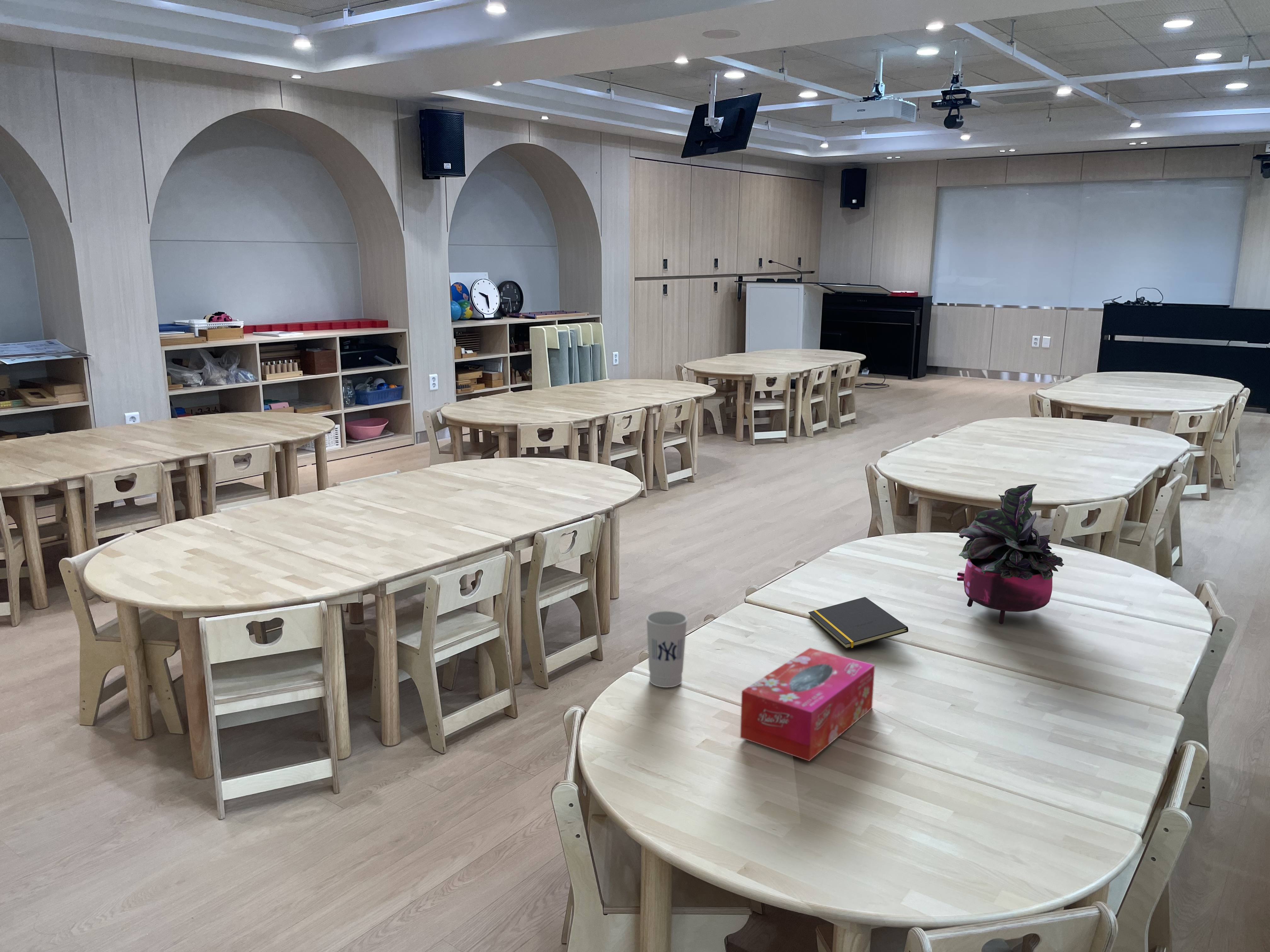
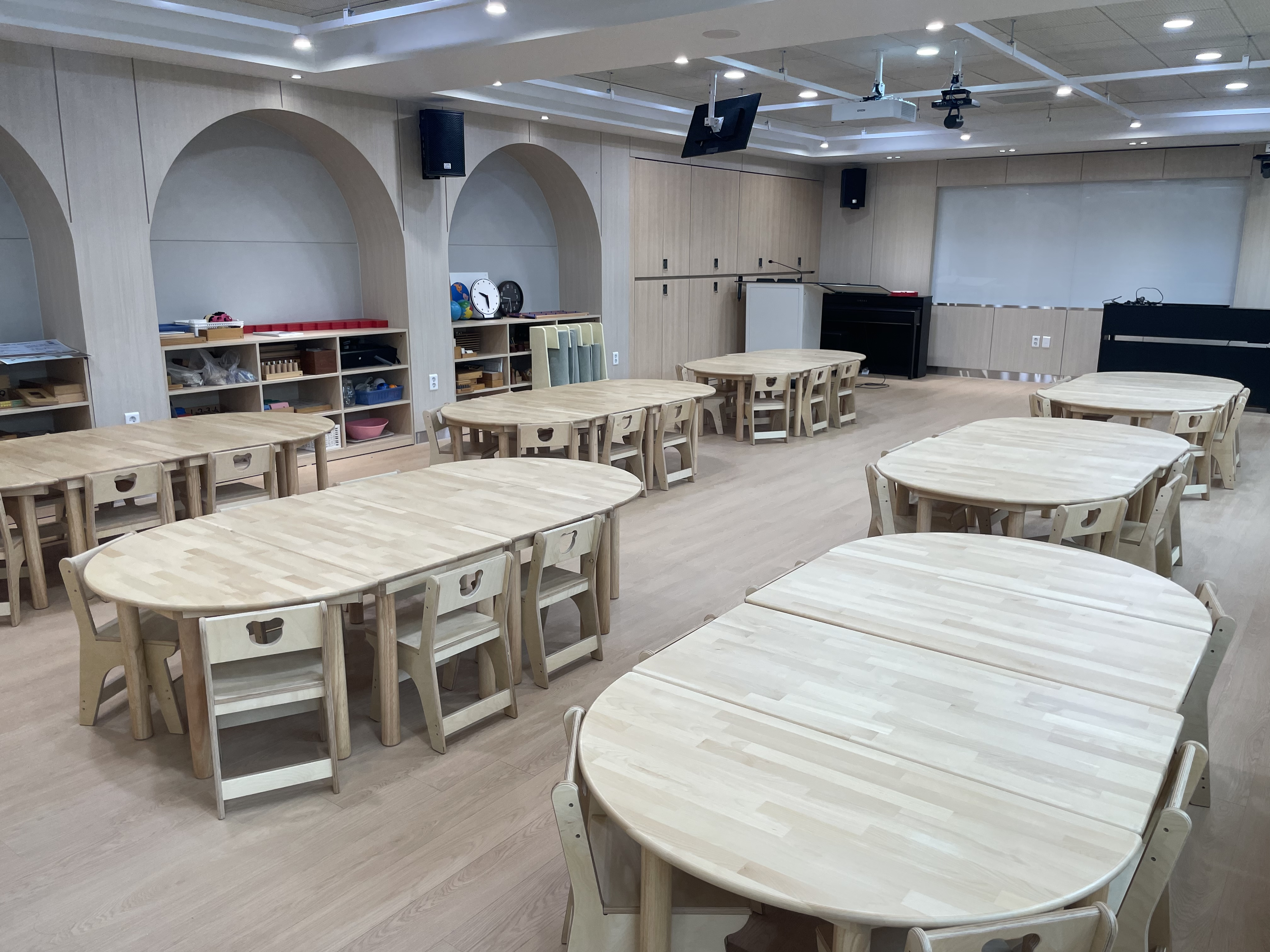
- notepad [808,597,909,649]
- potted plant [957,484,1064,625]
- tissue box [740,648,875,762]
- cup [646,611,688,688]
